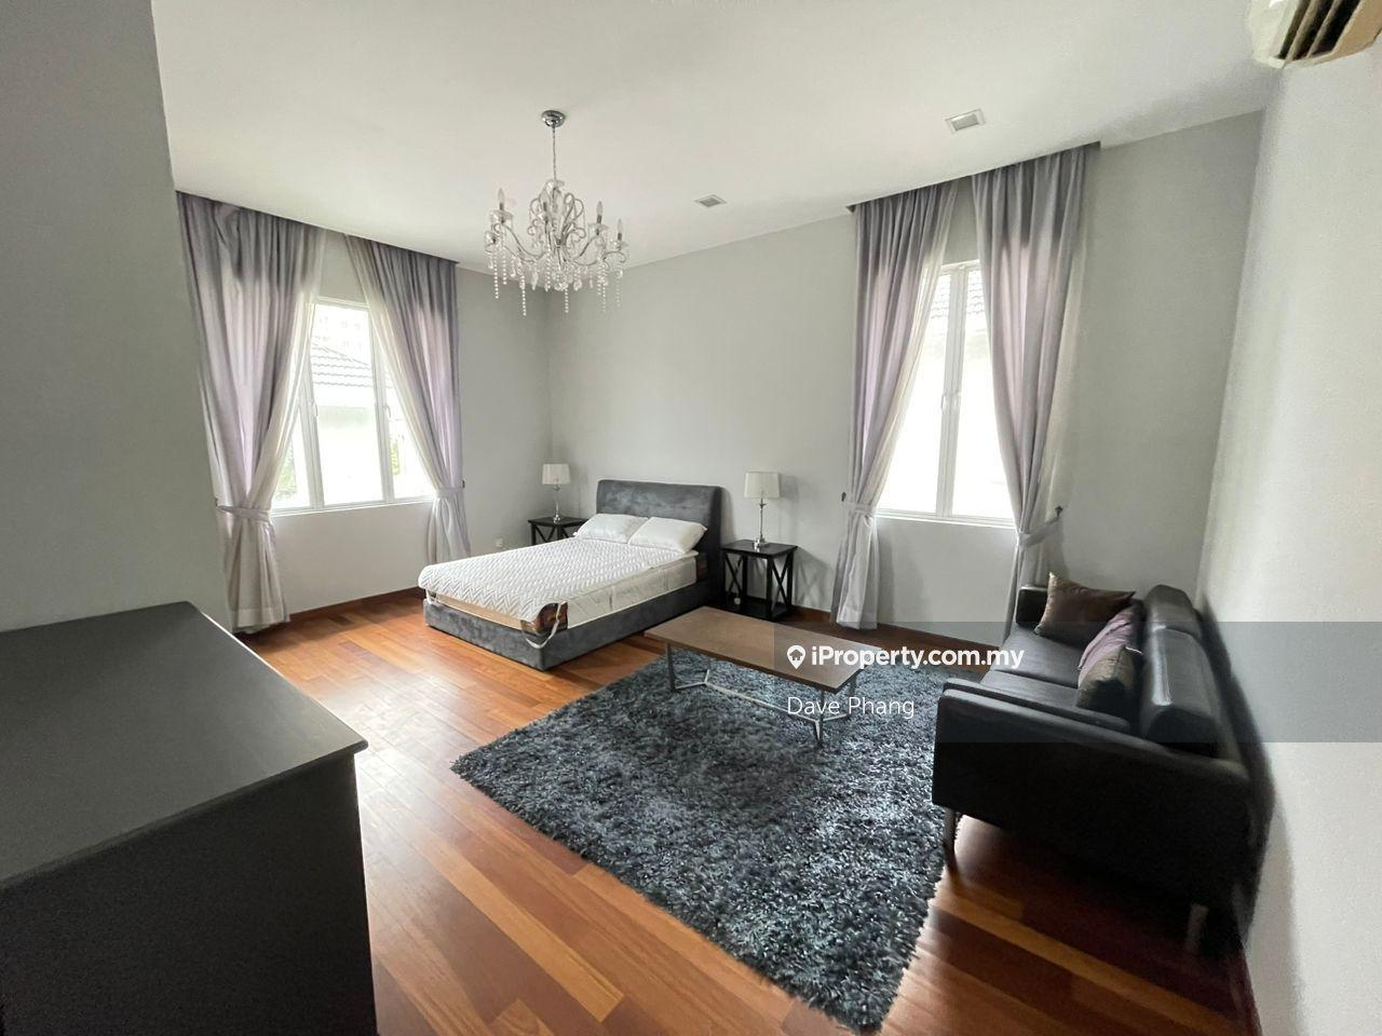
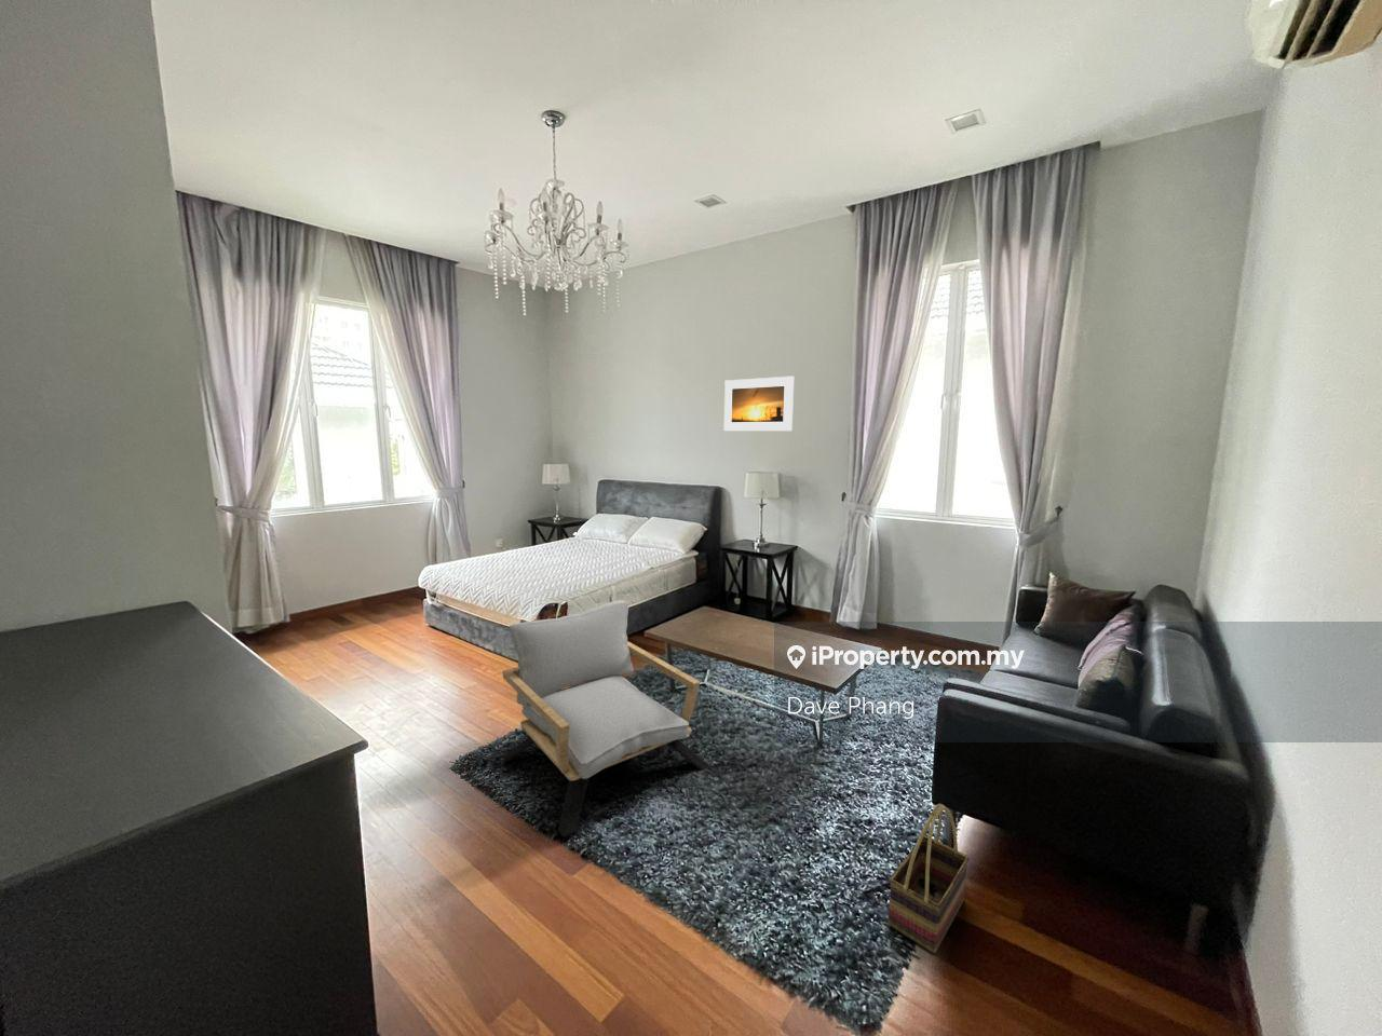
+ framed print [724,375,794,432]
+ armchair [502,599,712,839]
+ basket [888,803,971,954]
